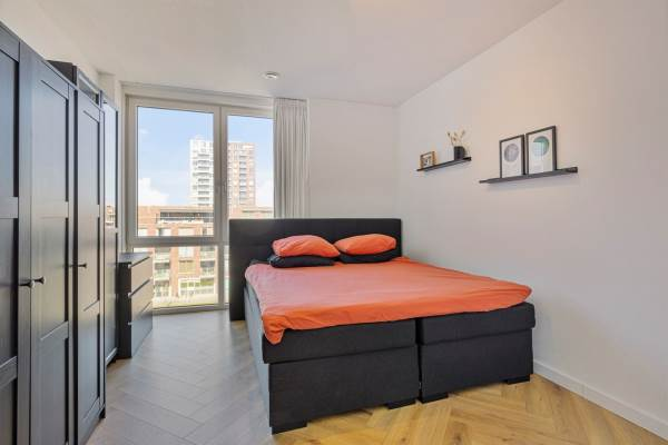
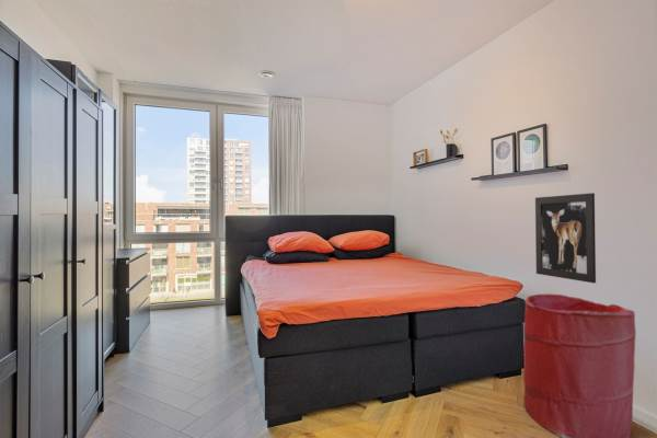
+ laundry hamper [522,293,637,438]
+ wall art [534,192,597,285]
